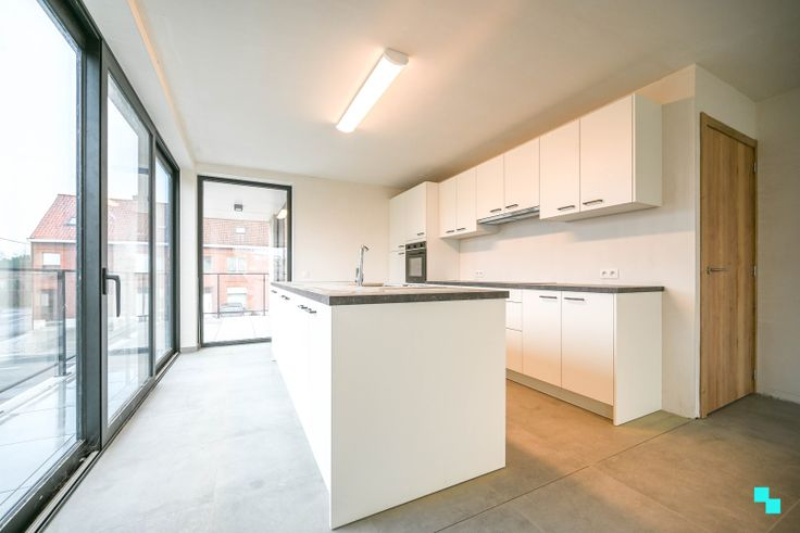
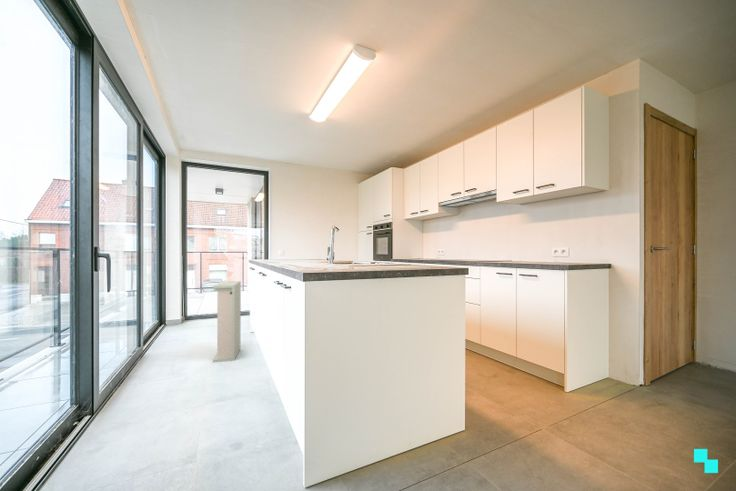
+ storage cabinet [212,280,242,363]
